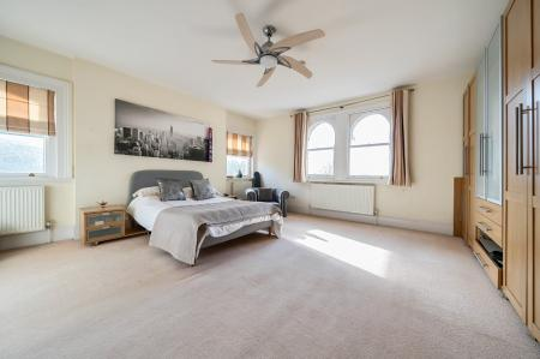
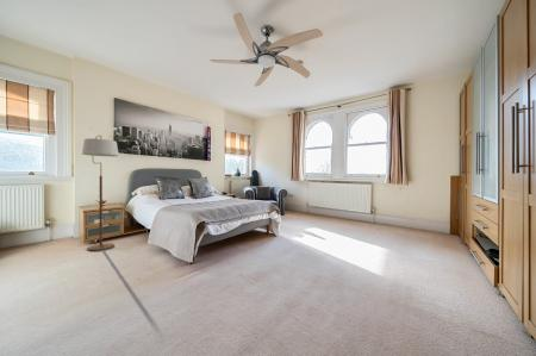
+ floor lamp [81,135,120,252]
